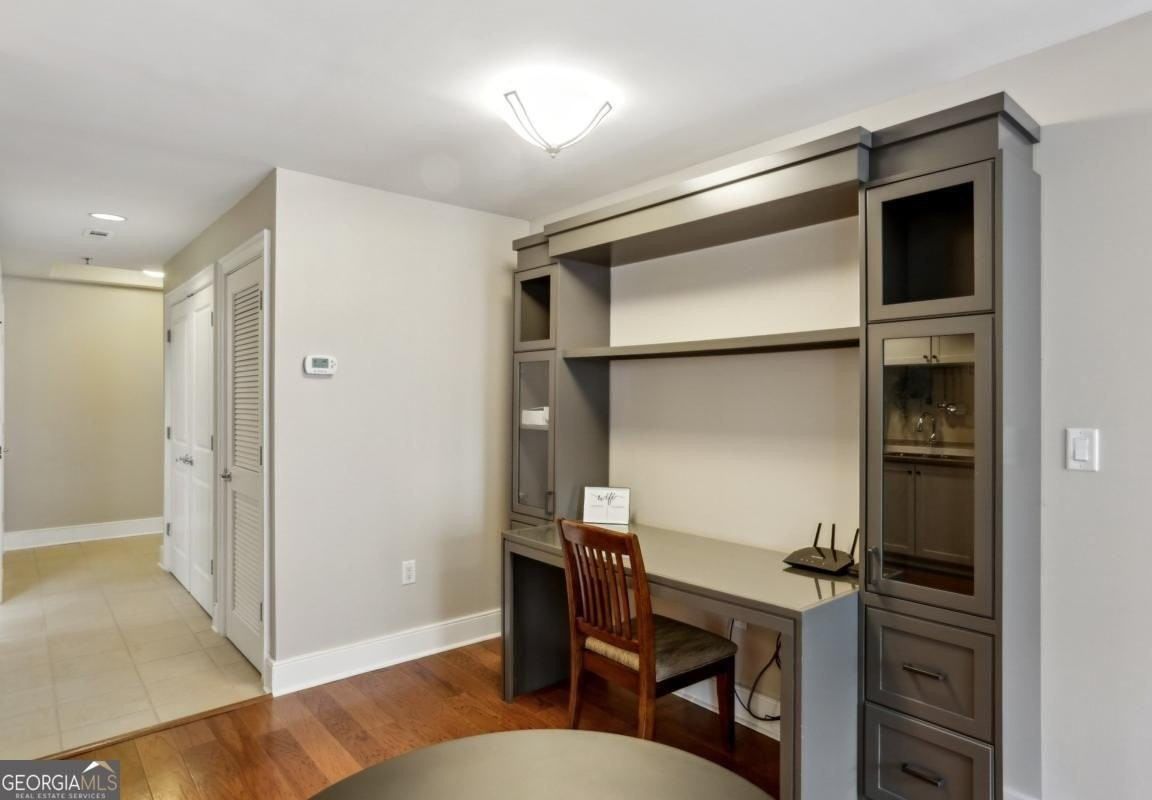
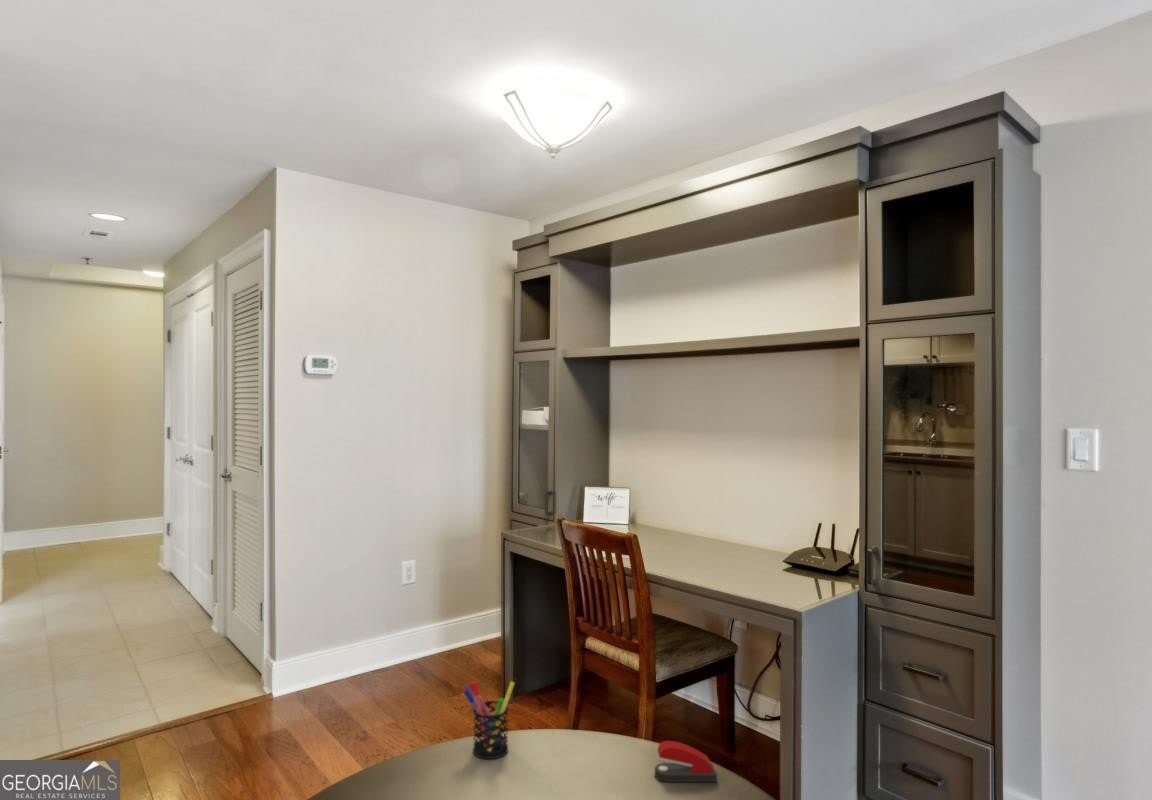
+ pen holder [462,680,516,760]
+ stapler [654,740,718,783]
